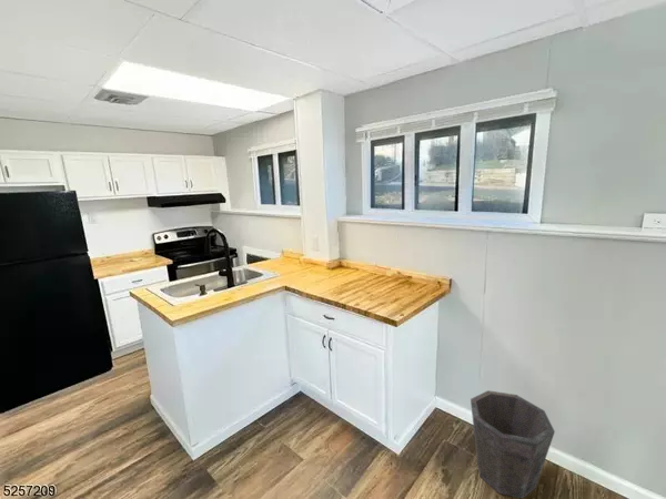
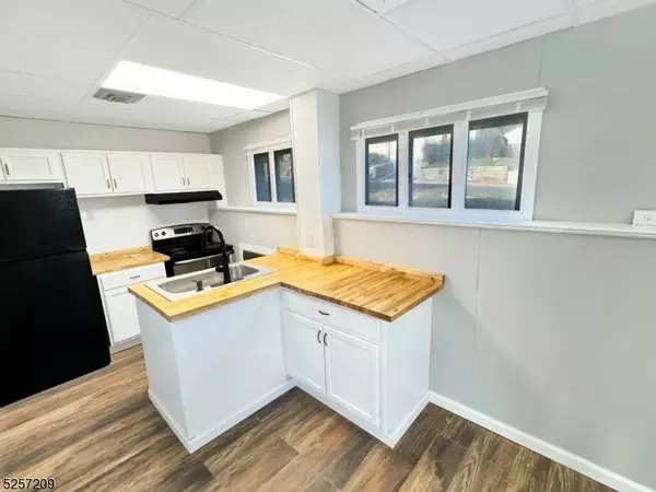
- waste bin [470,389,556,499]
